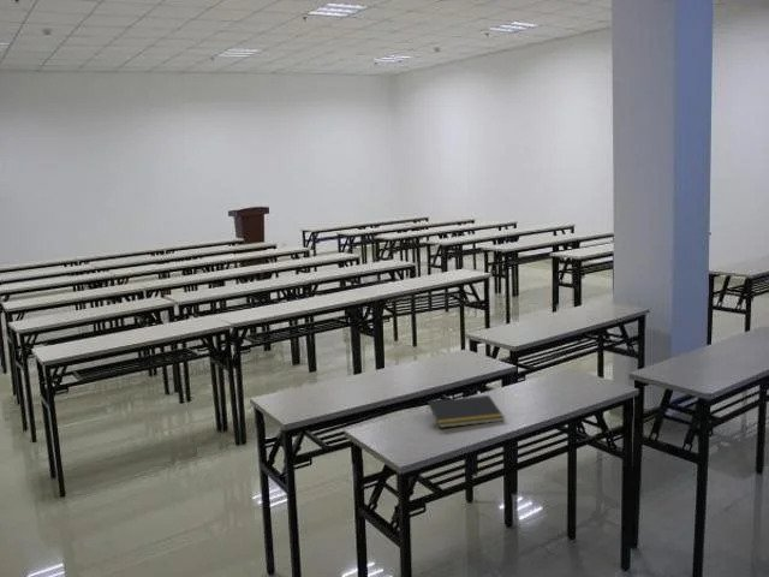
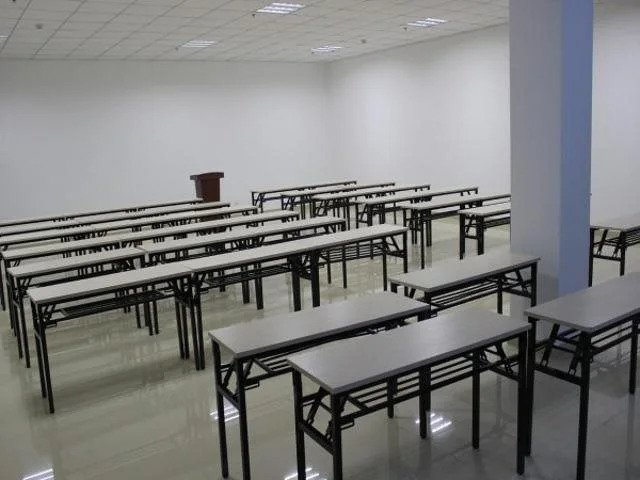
- notepad [425,394,506,429]
